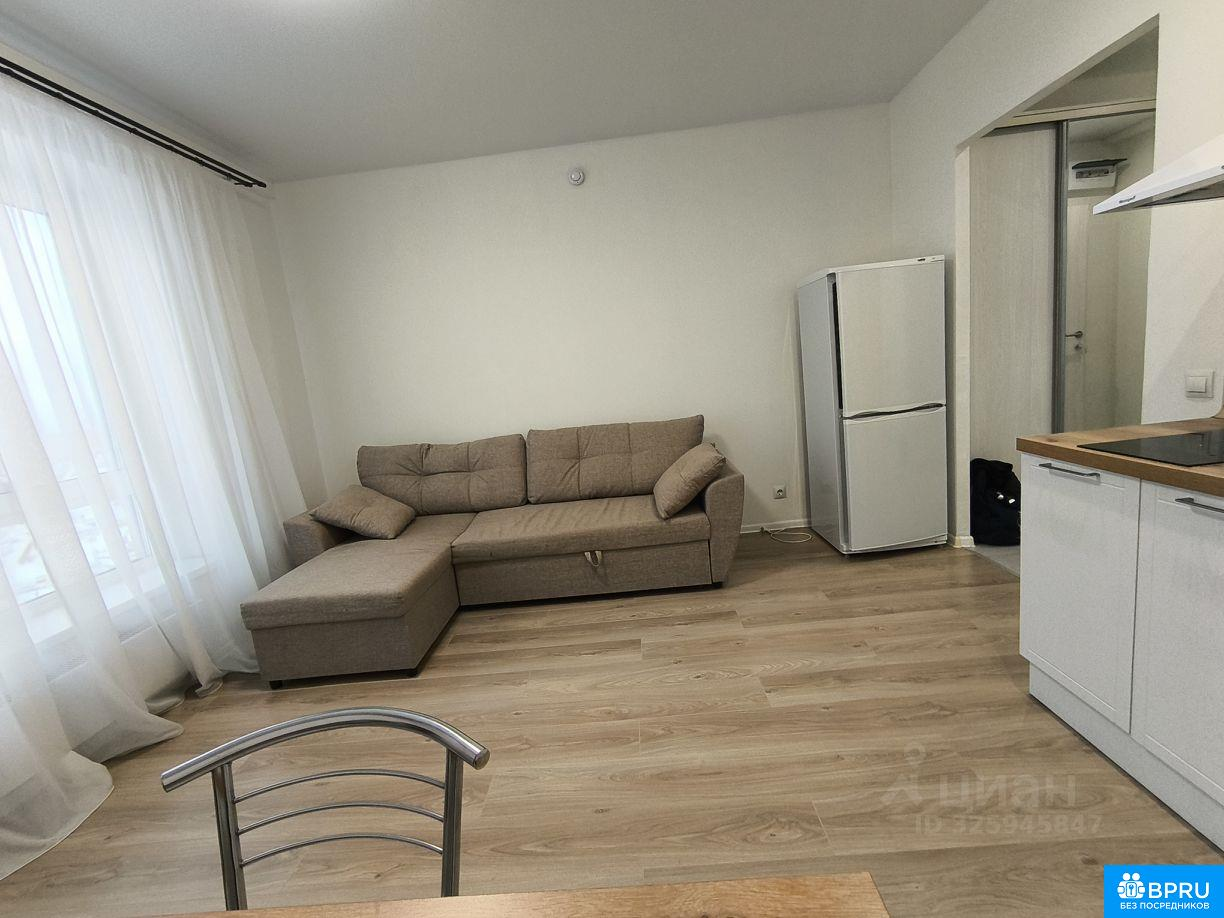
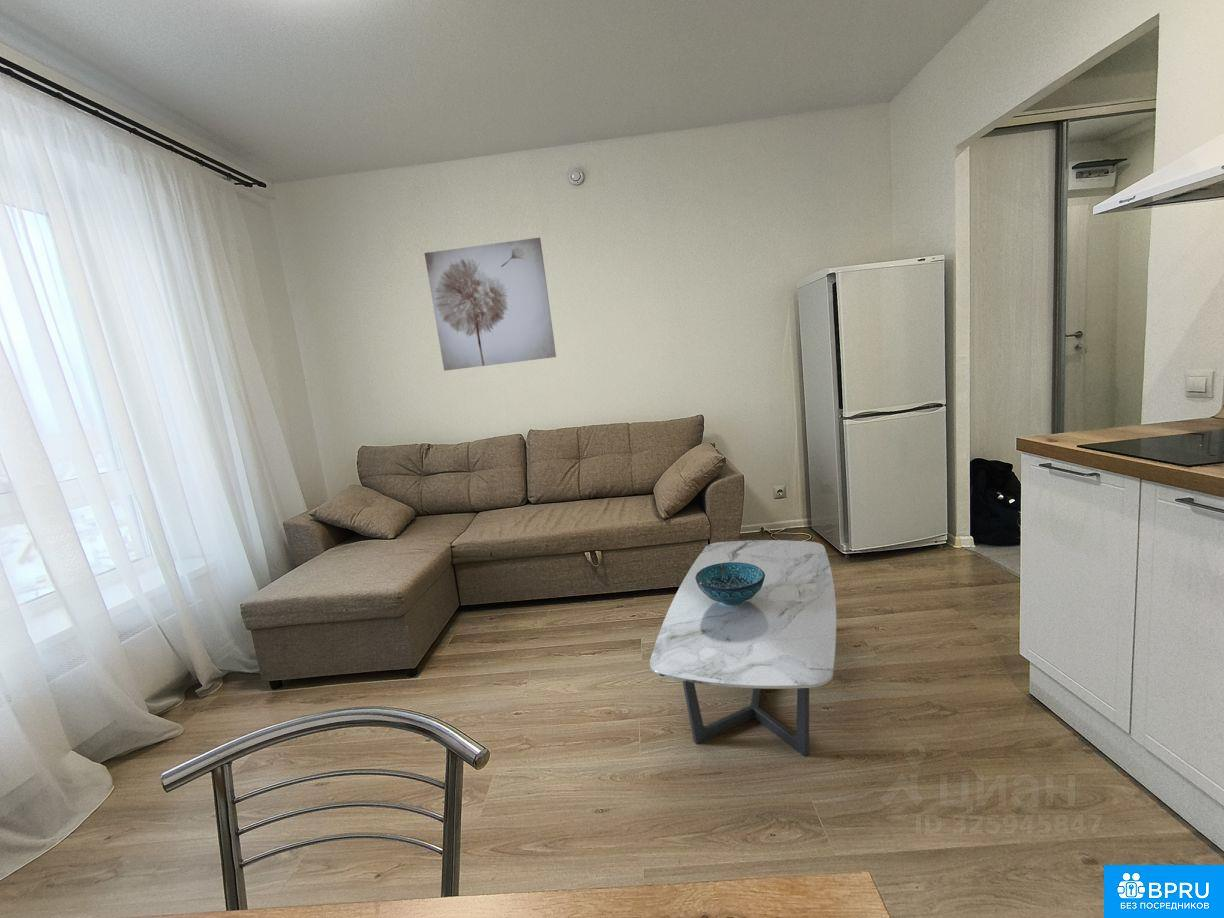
+ decorative bowl [695,562,765,606]
+ coffee table [649,539,837,758]
+ wall art [424,237,557,371]
